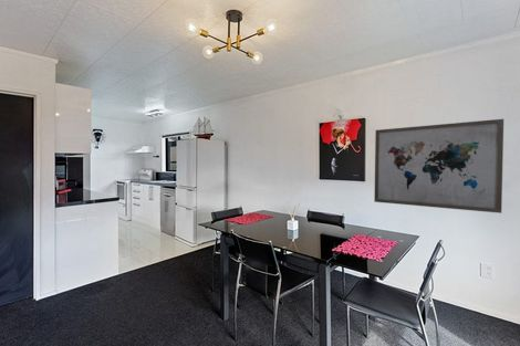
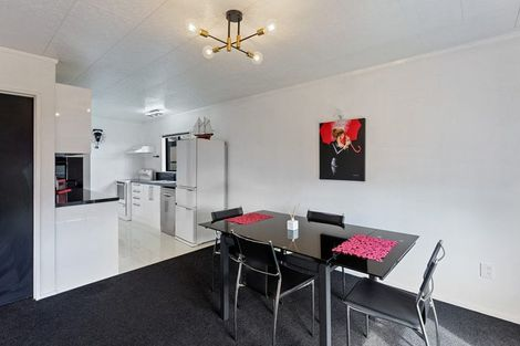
- wall art [373,118,505,214]
